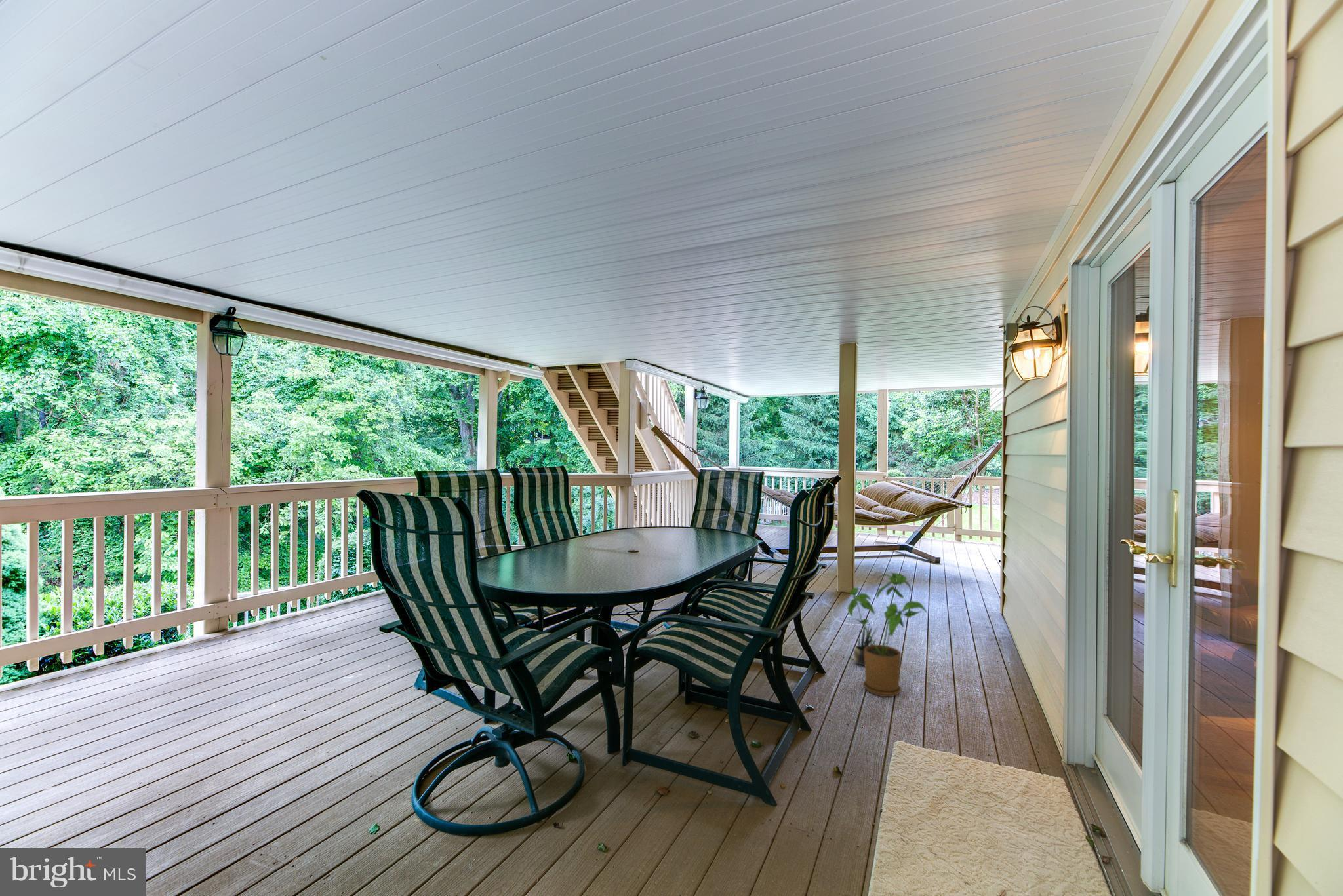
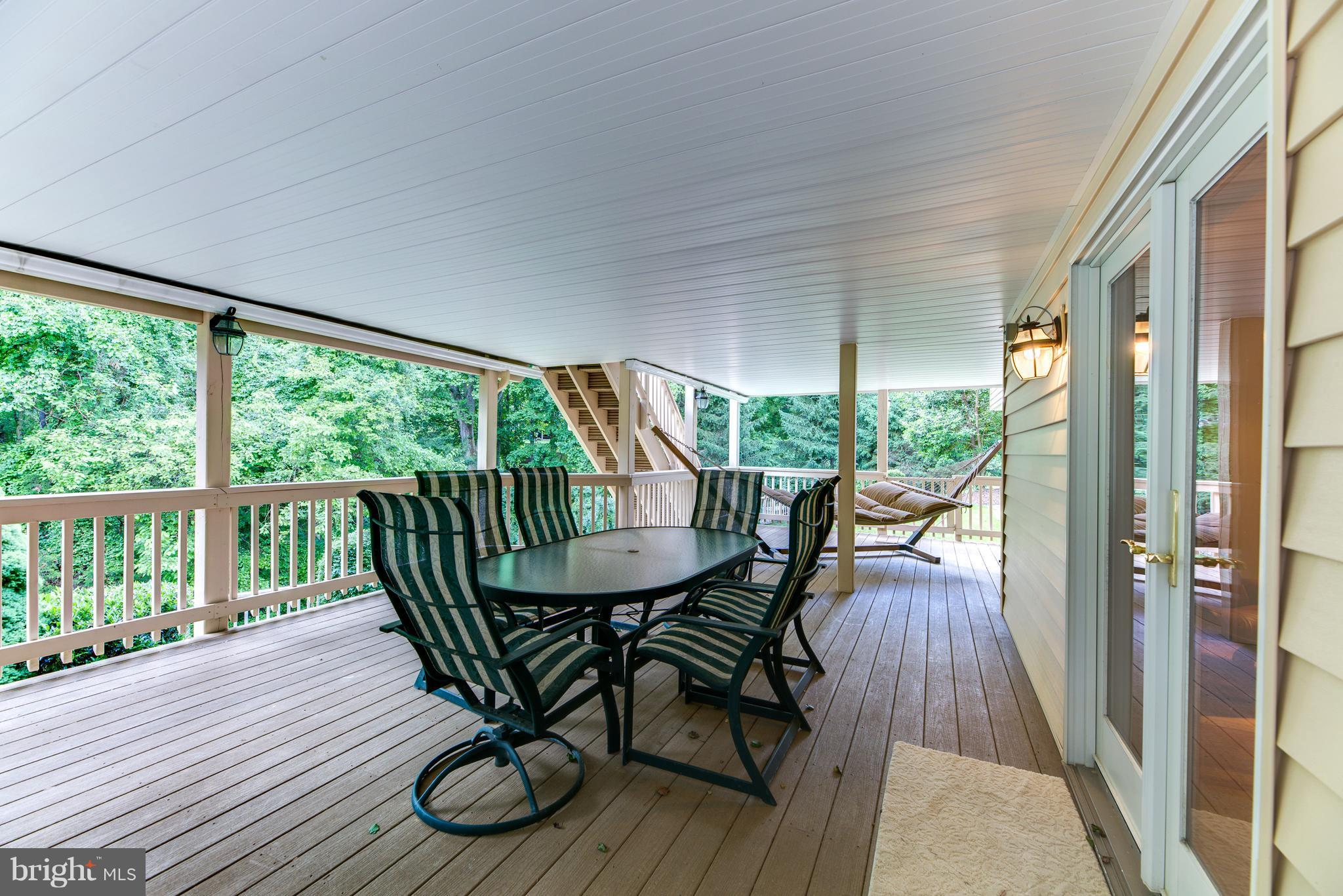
- potted plant [853,623,878,666]
- house plant [847,572,929,697]
